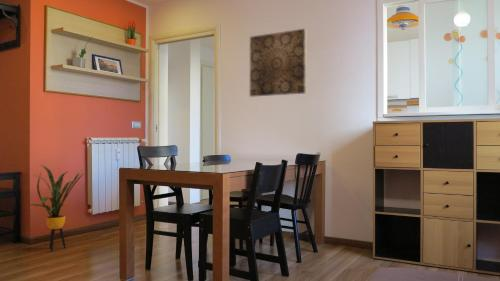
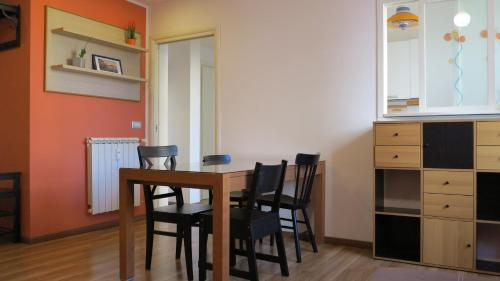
- wall art [249,28,307,98]
- house plant [27,164,88,252]
